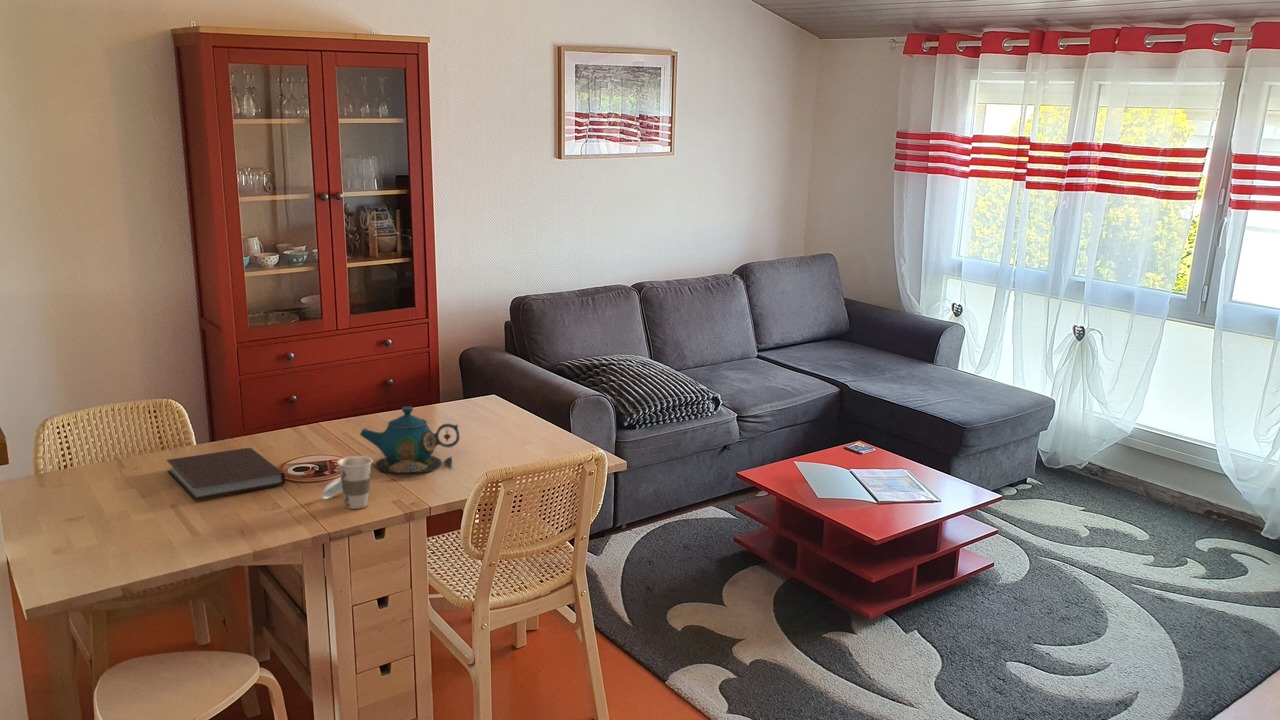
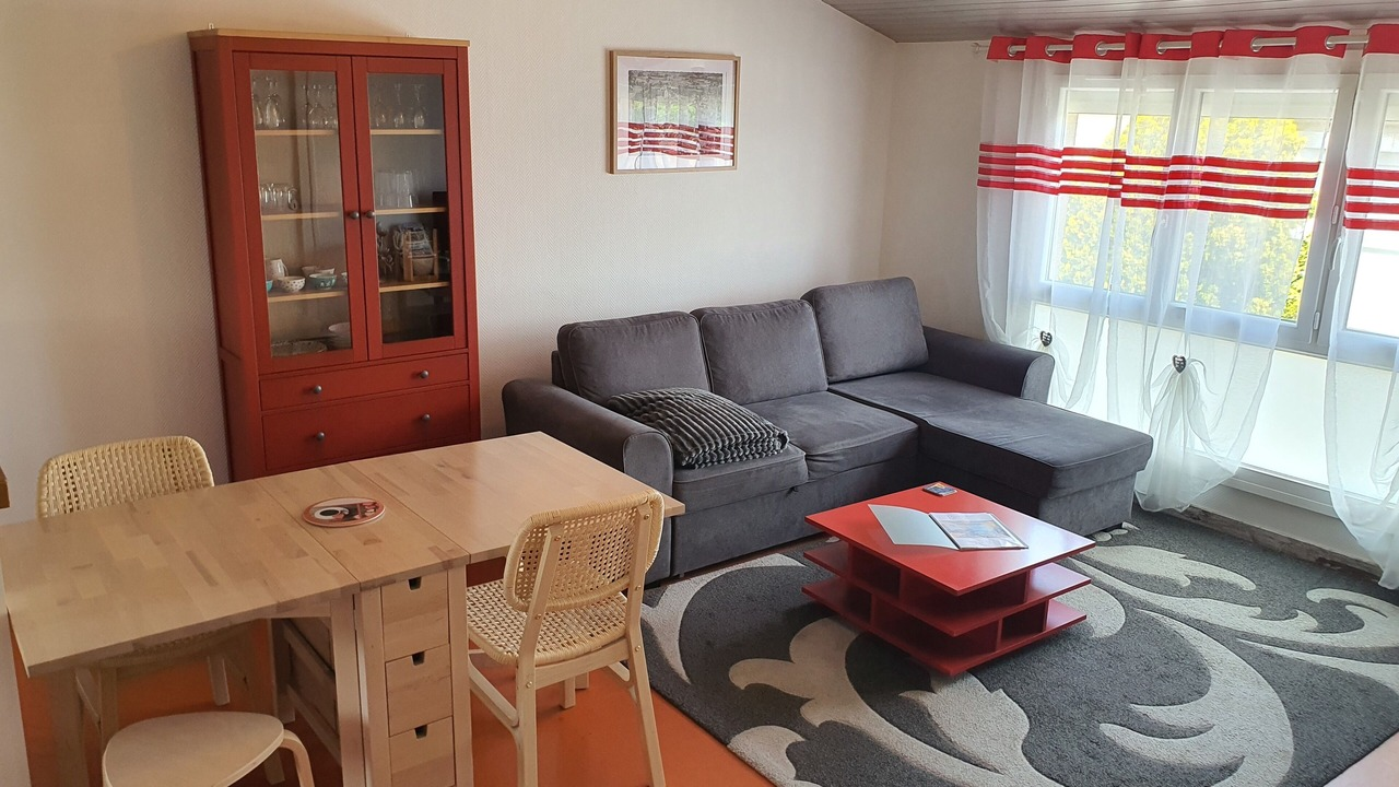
- cup [321,455,374,510]
- teapot [359,405,461,478]
- notebook [166,447,286,501]
